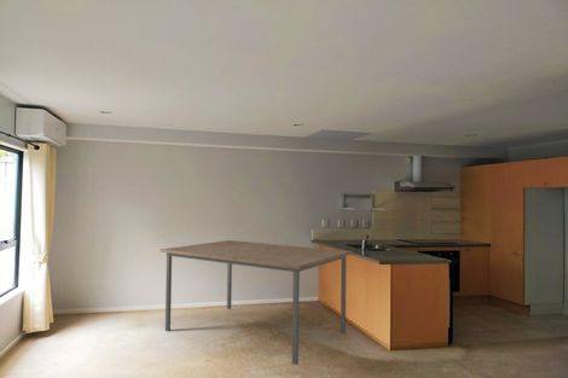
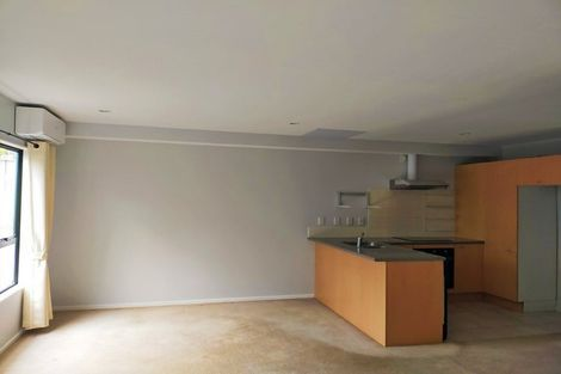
- dining table [160,239,353,366]
